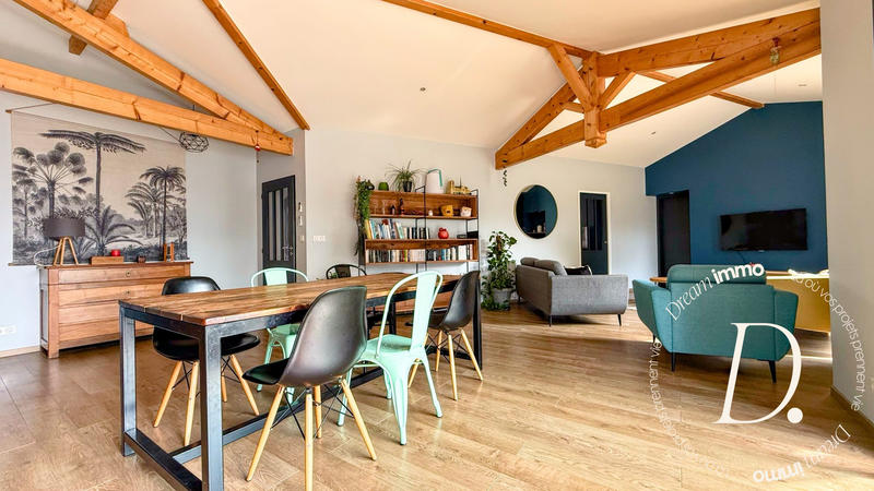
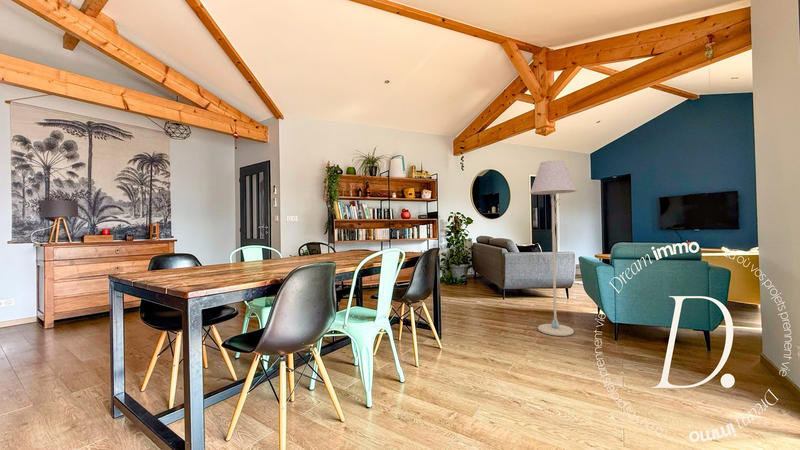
+ floor lamp [529,159,578,337]
